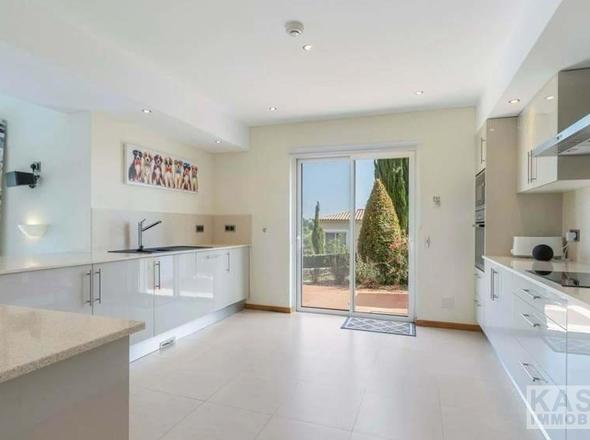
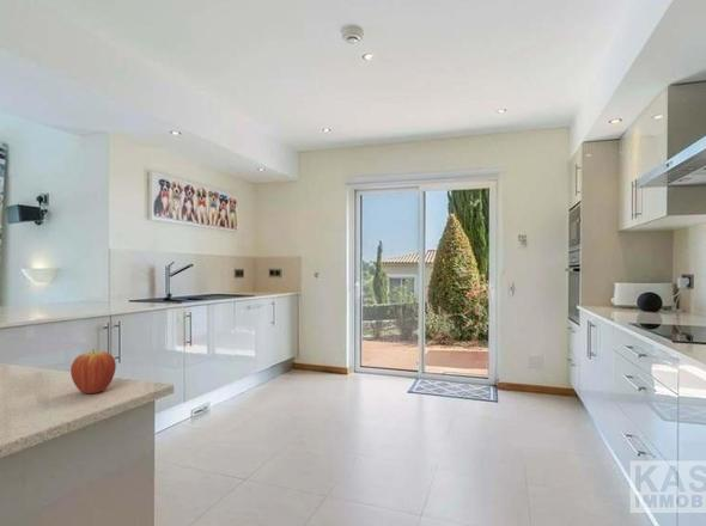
+ fruit [69,348,117,395]
